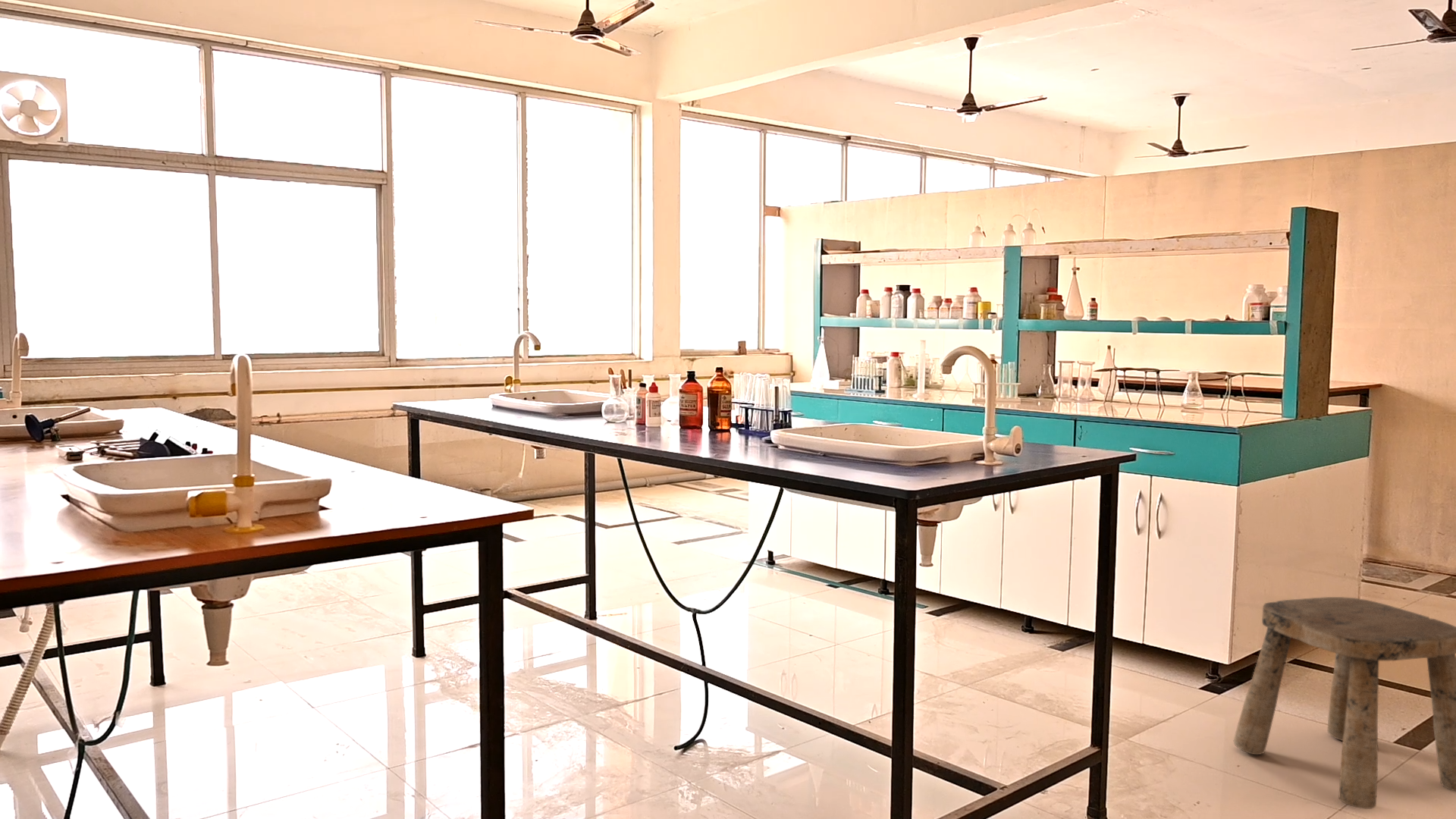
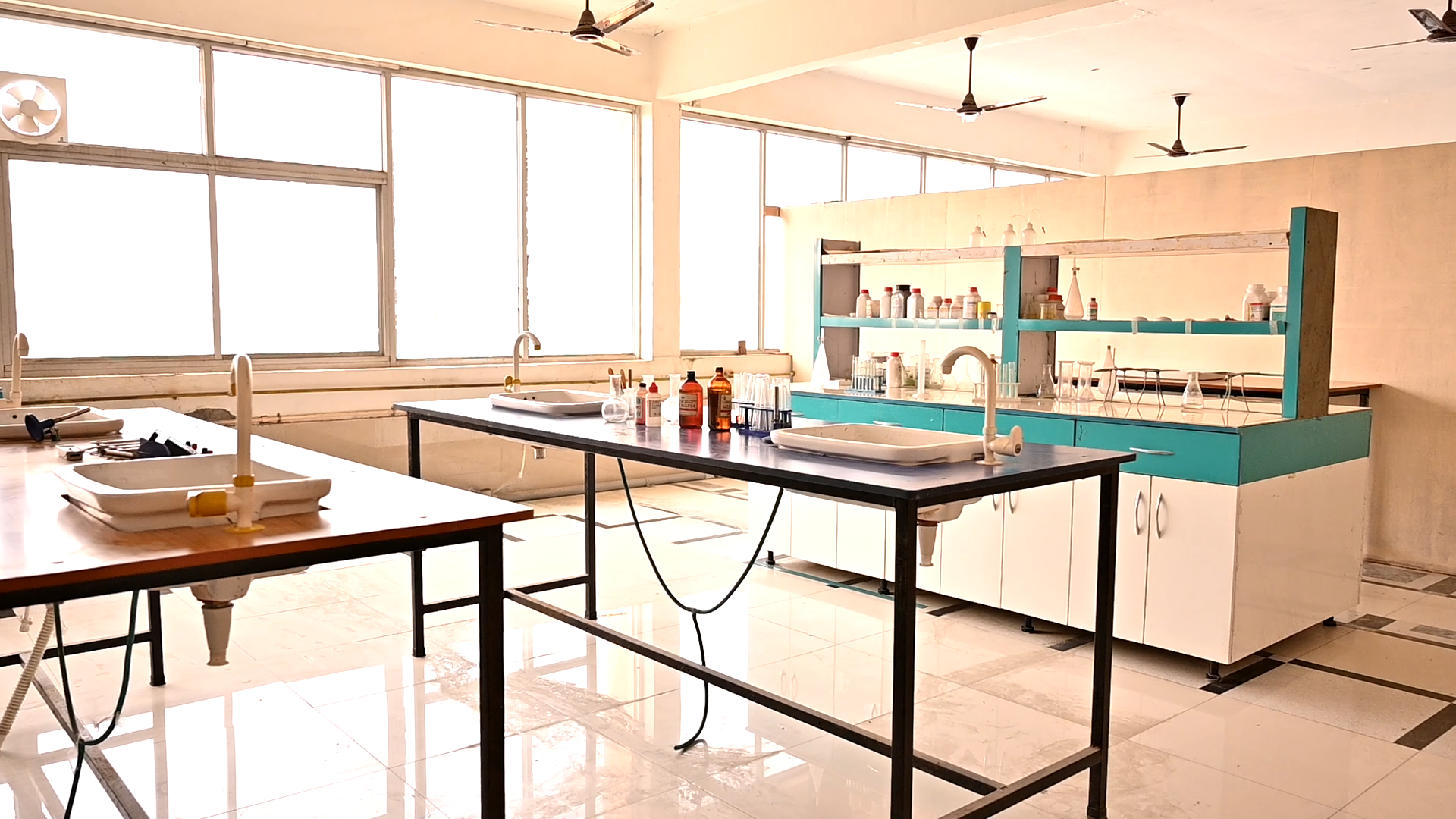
- stool [1233,596,1456,809]
